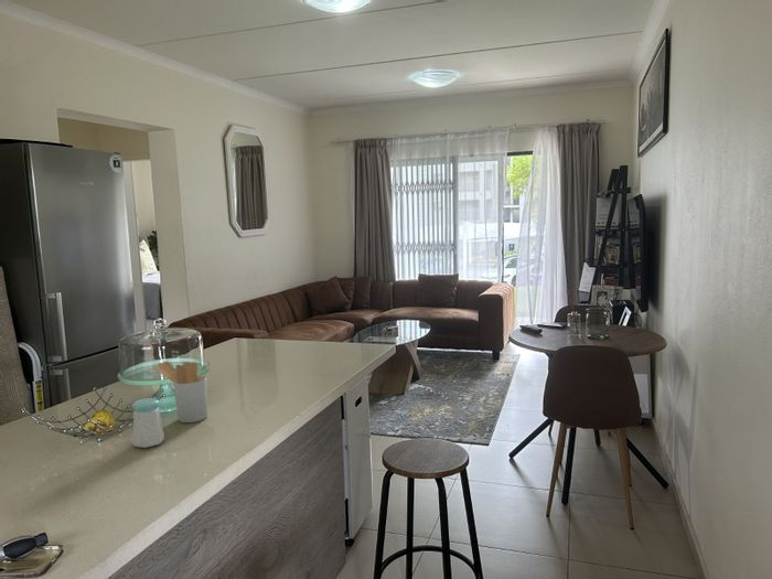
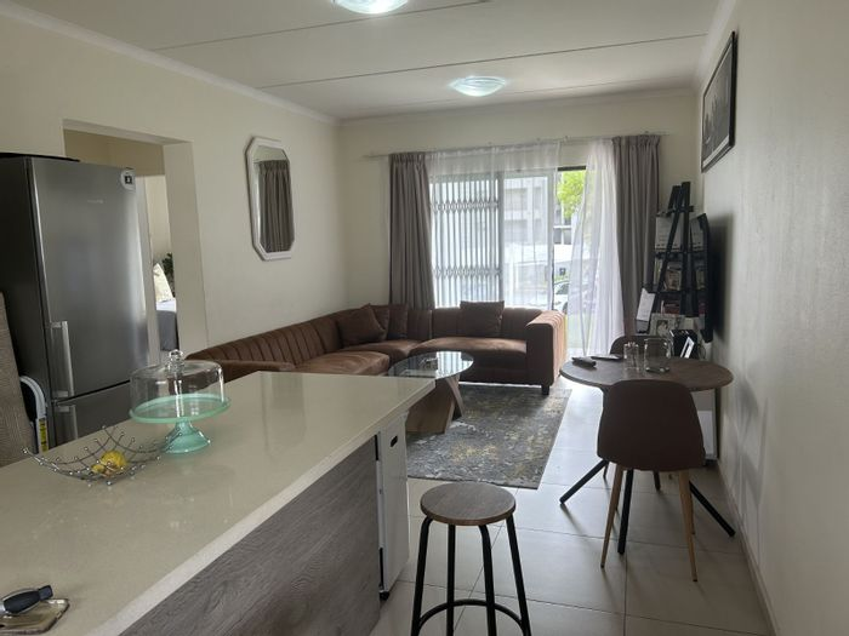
- salt shaker [131,397,165,449]
- utensil holder [152,360,208,423]
